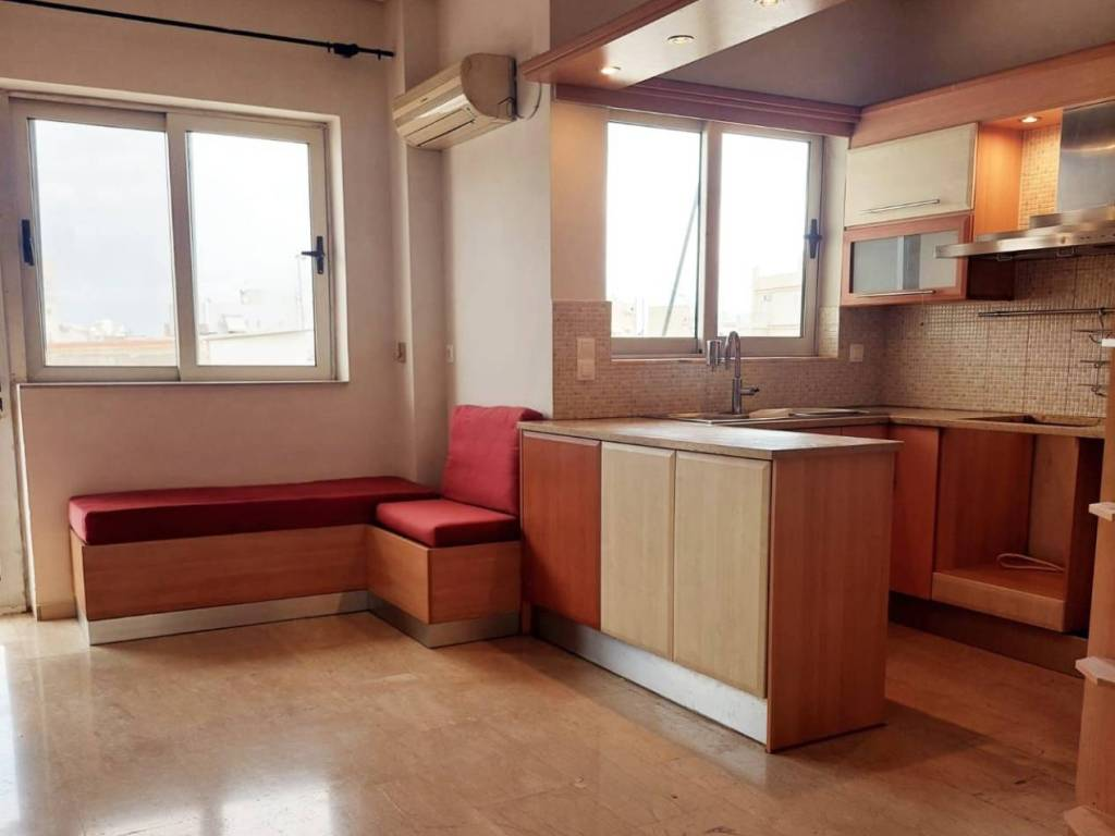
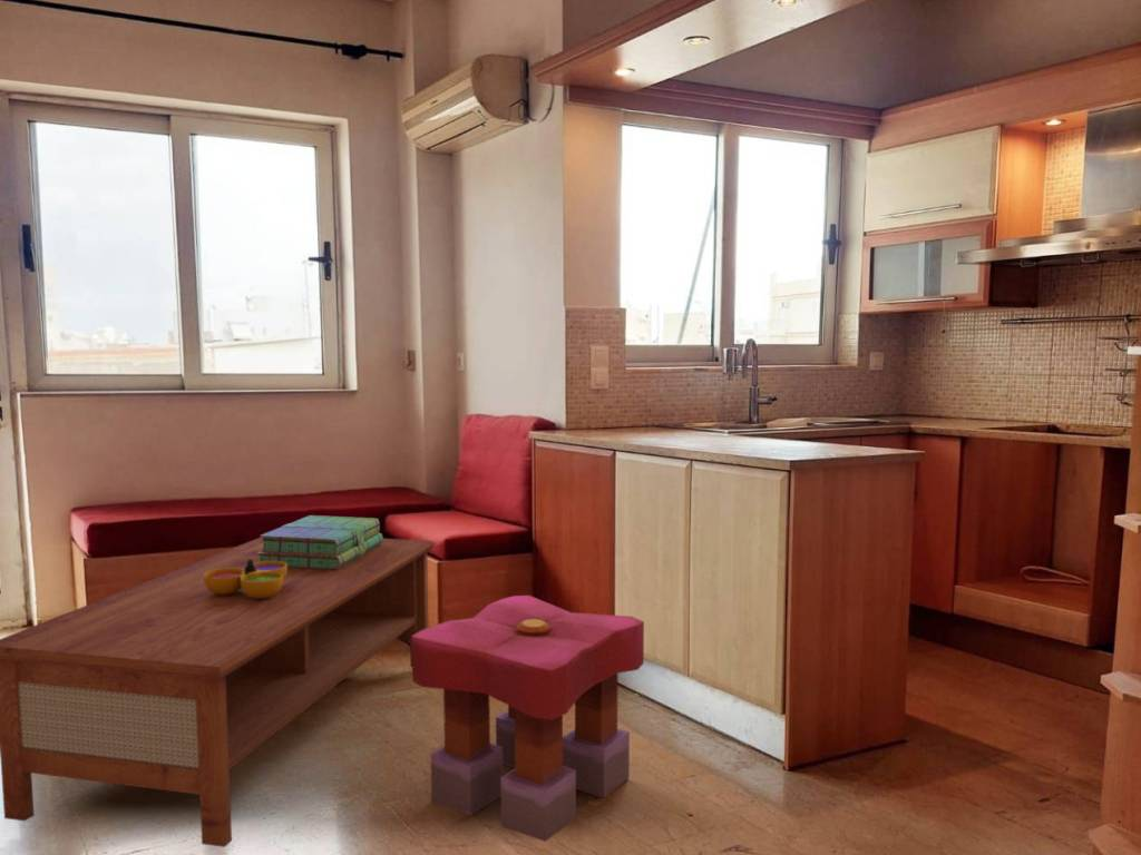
+ stack of books [256,514,384,569]
+ stool [411,594,645,843]
+ coffee table [0,537,437,848]
+ decorative bowl [204,559,287,599]
